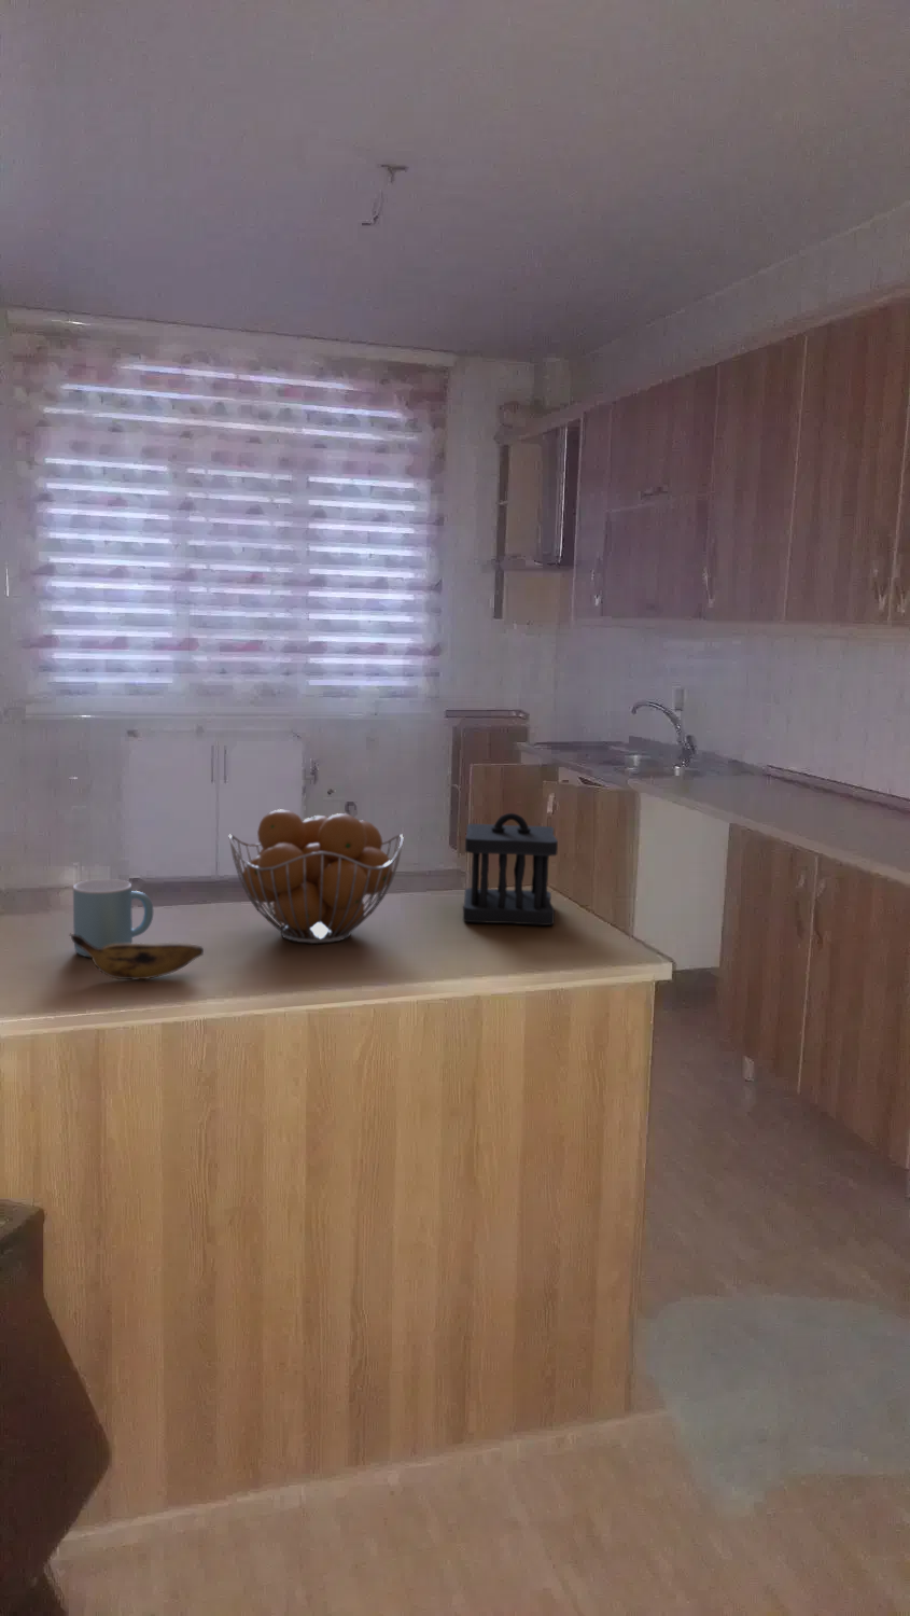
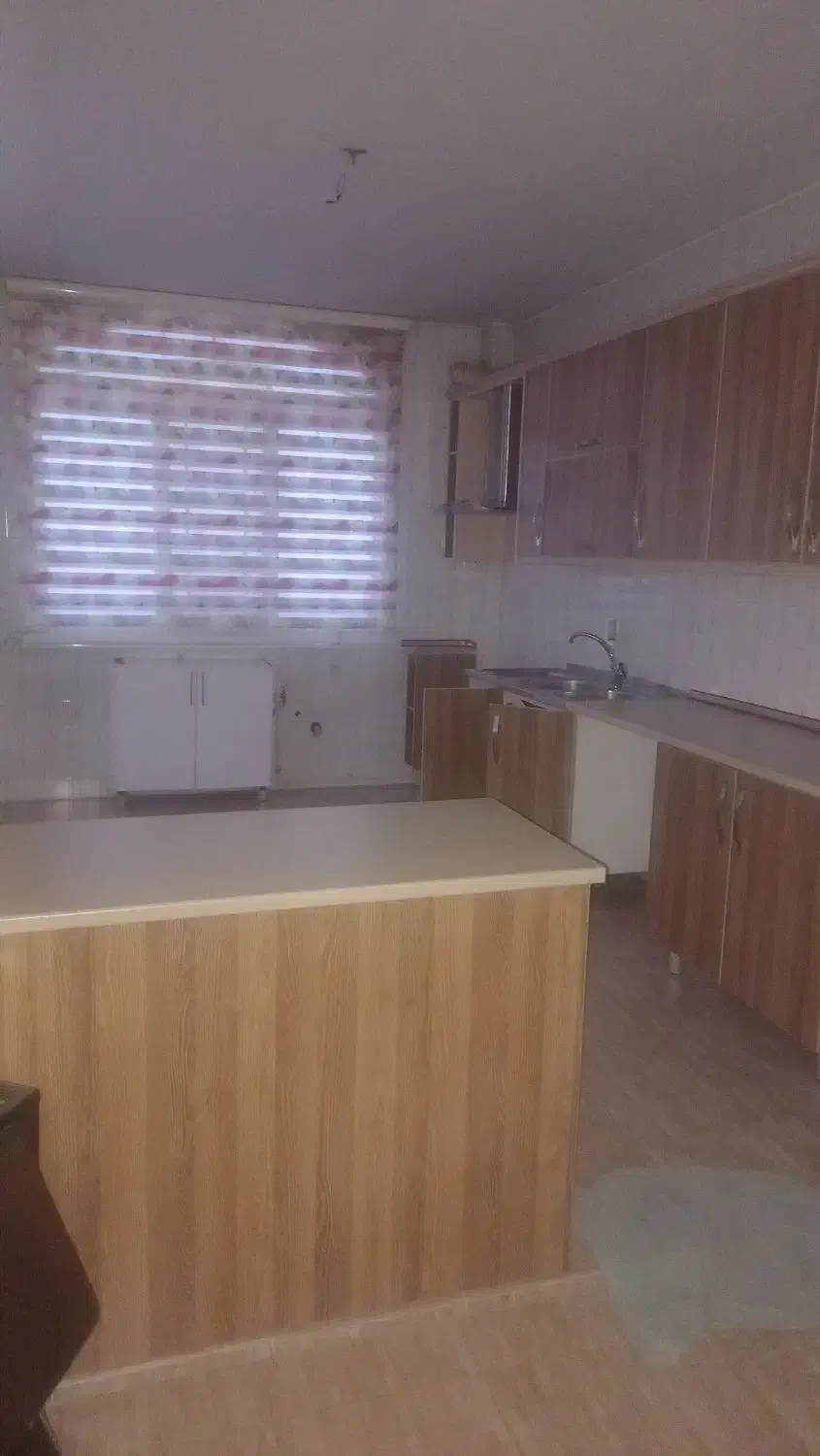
- mug [72,878,154,958]
- fruit basket [229,808,405,945]
- banana [68,933,204,980]
- utensil holder [462,812,559,927]
